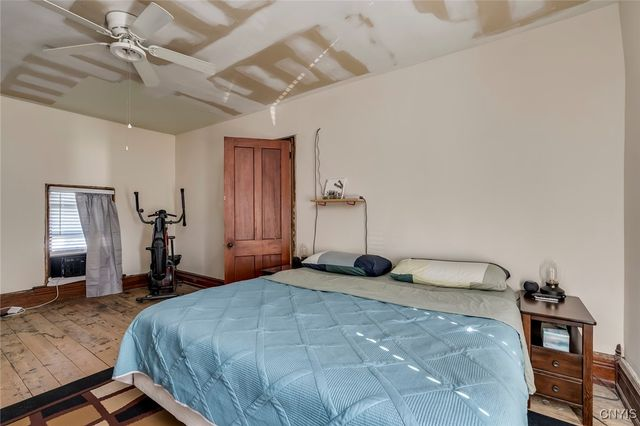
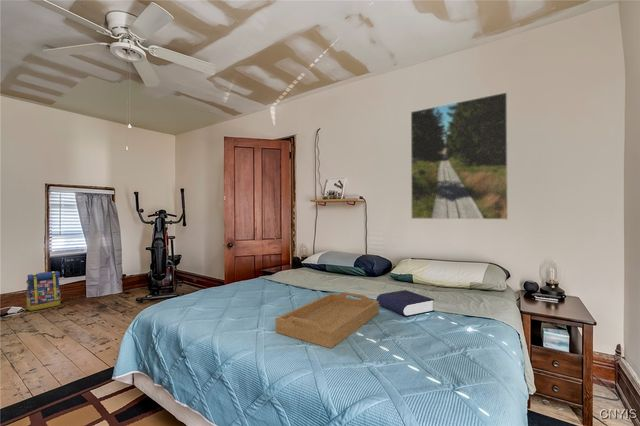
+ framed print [410,91,509,221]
+ book [375,289,435,318]
+ backpack [25,270,61,312]
+ serving tray [274,291,380,349]
